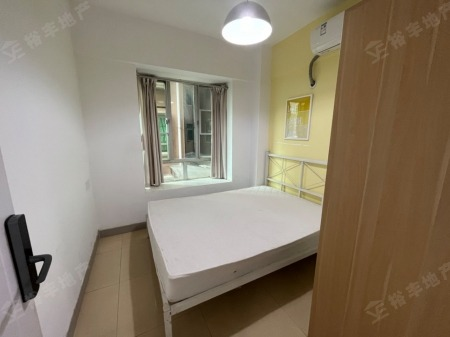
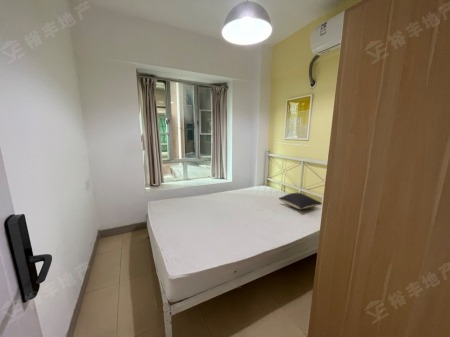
+ pillow [278,192,323,210]
